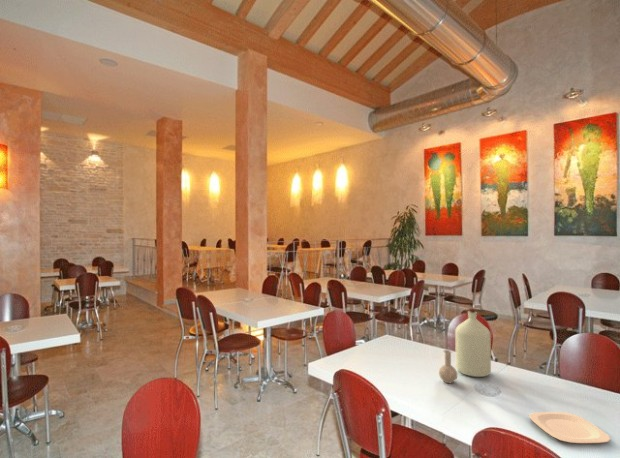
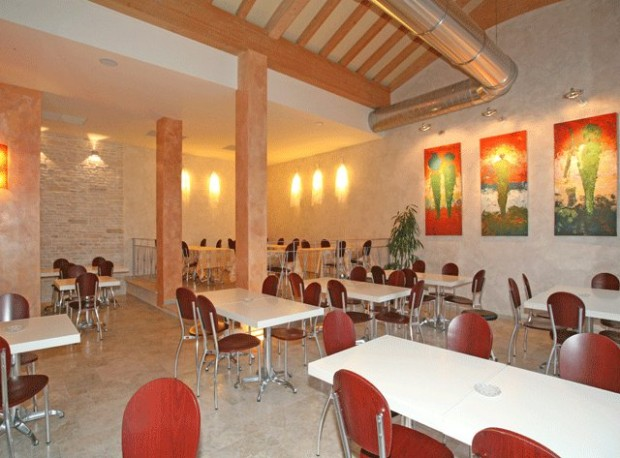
- plate [528,411,612,445]
- bottle [438,307,492,384]
